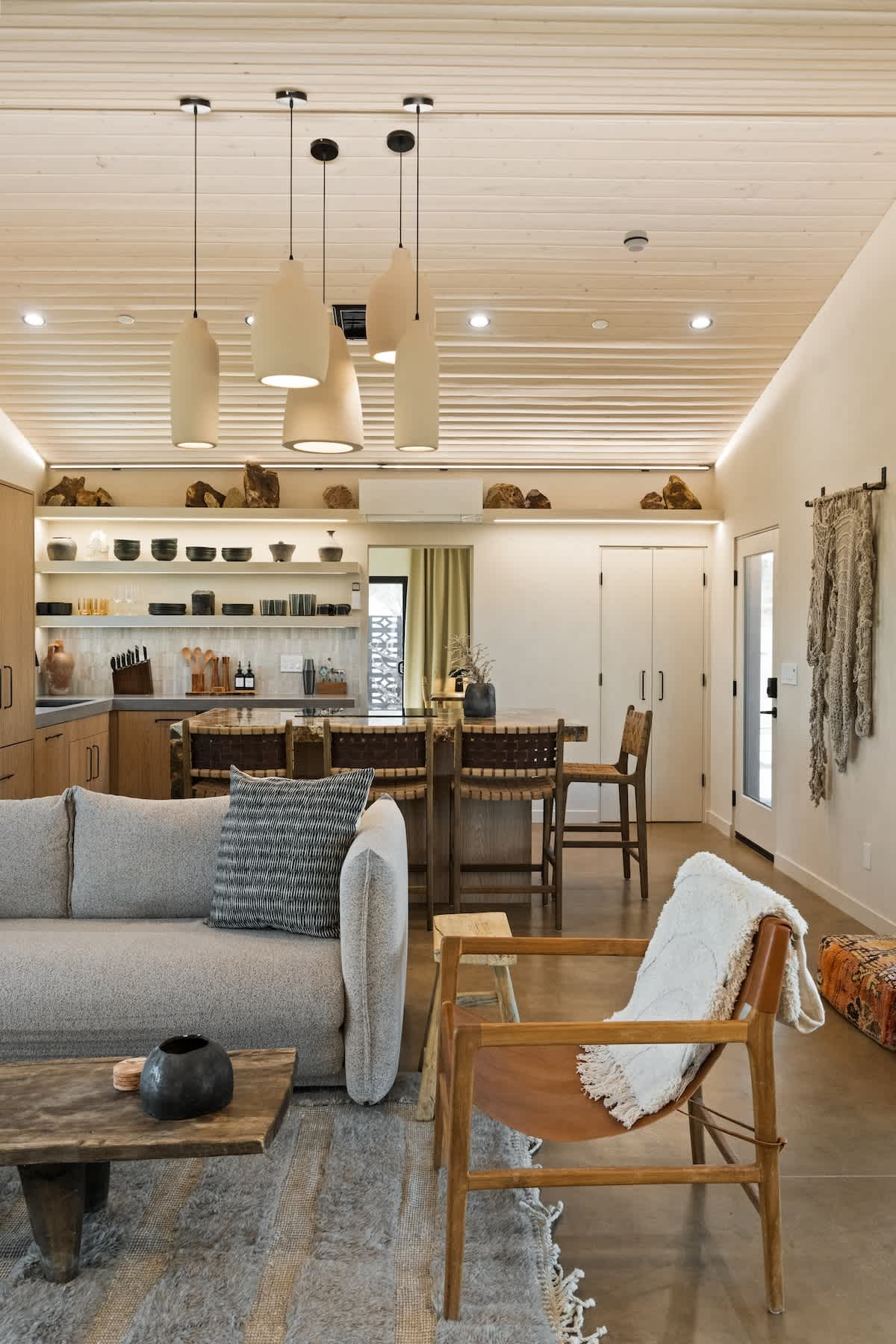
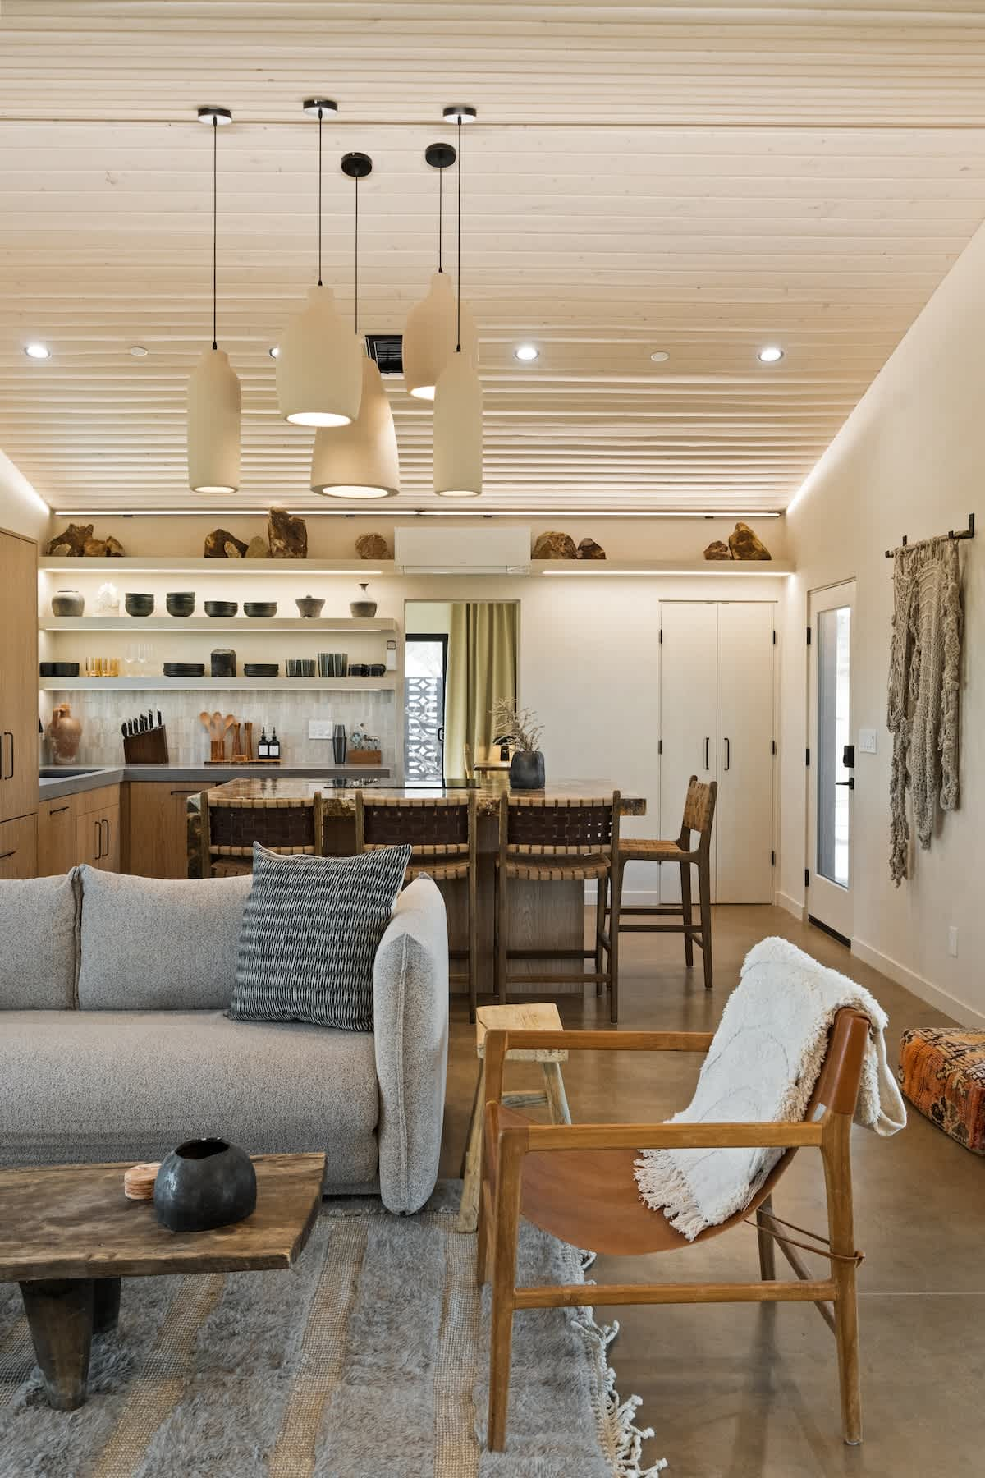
- smoke detector [623,229,650,253]
